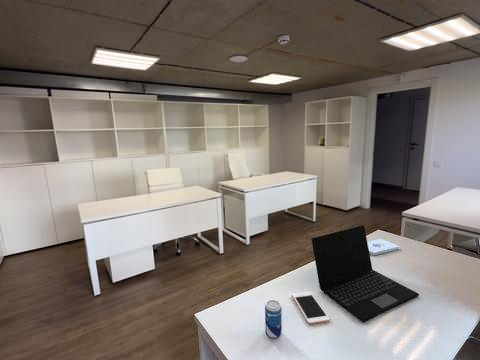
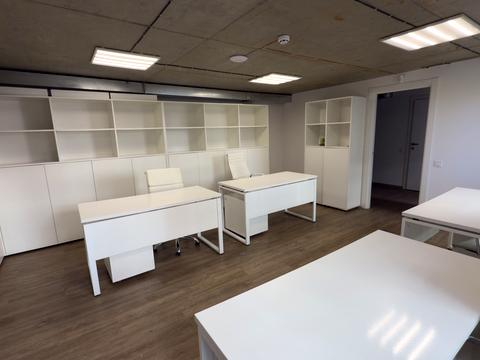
- notepad [367,238,400,257]
- cell phone [291,291,331,325]
- laptop [310,224,420,323]
- beverage can [264,299,283,340]
